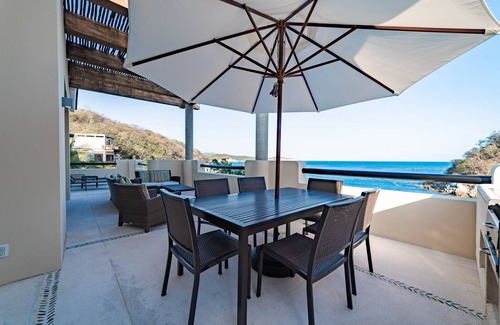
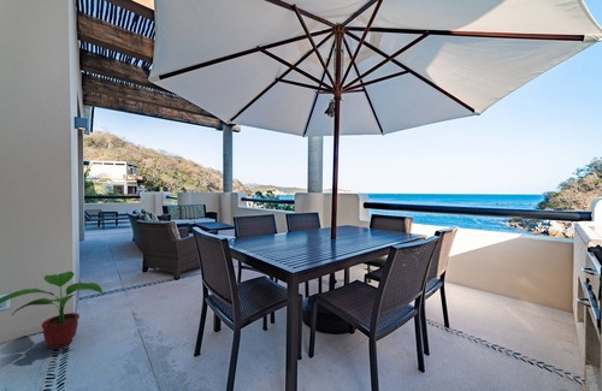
+ potted plant [0,271,105,349]
